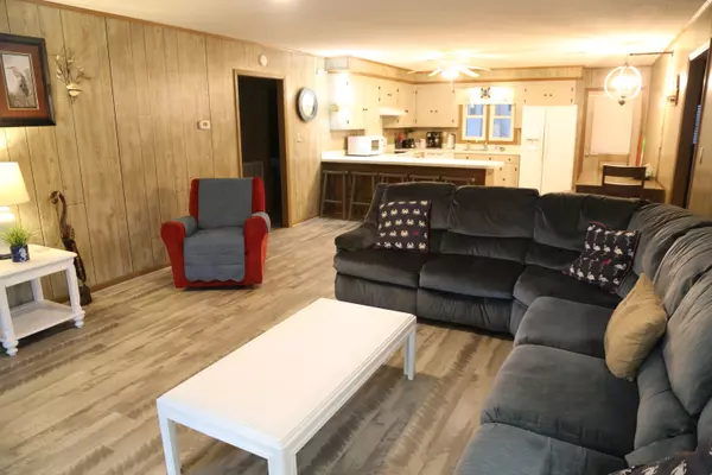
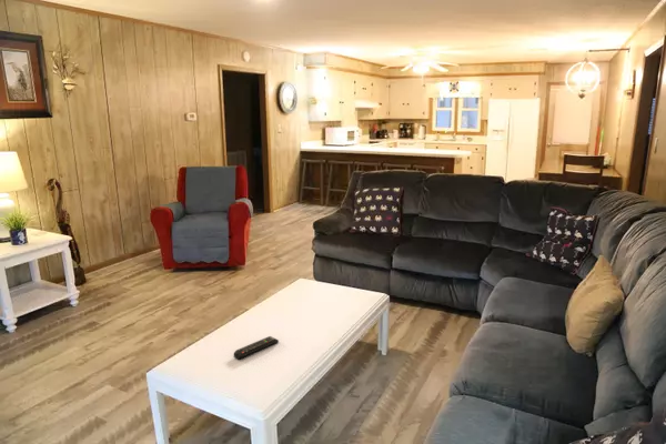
+ remote control [233,335,280,360]
